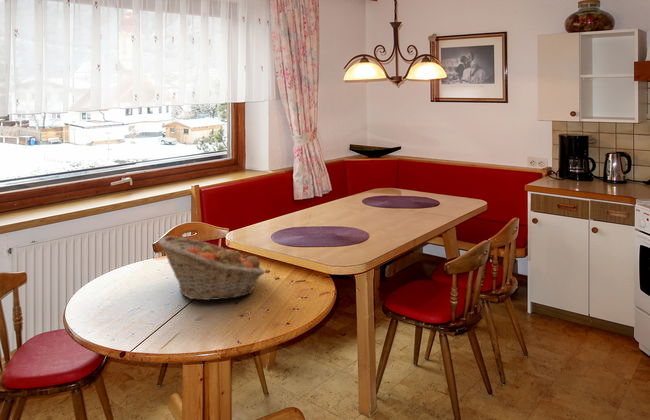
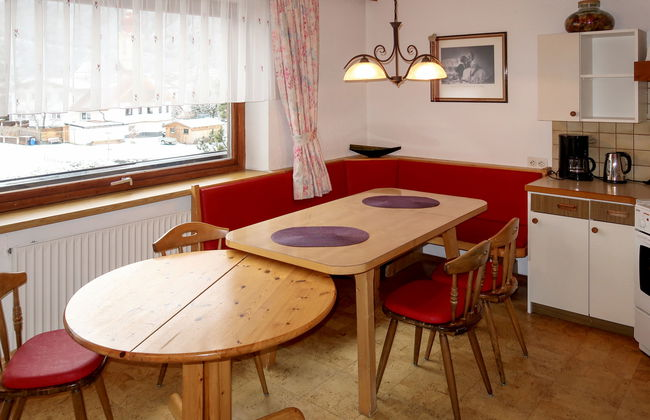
- fruit basket [157,235,266,301]
